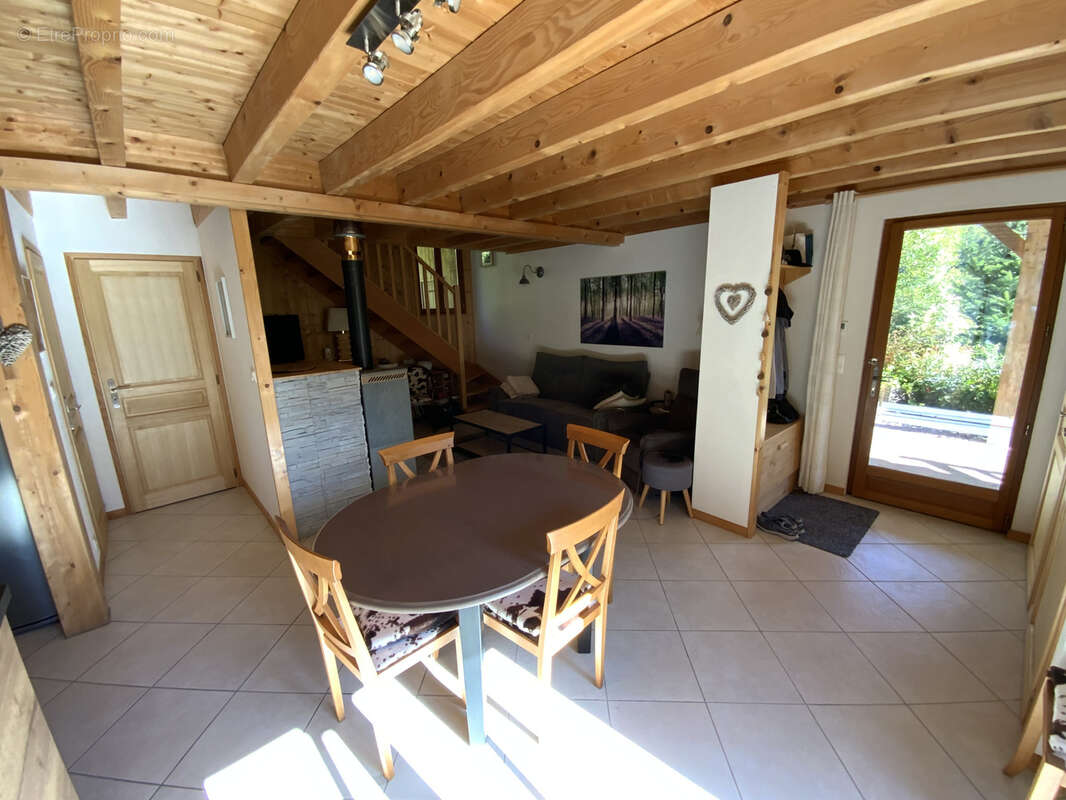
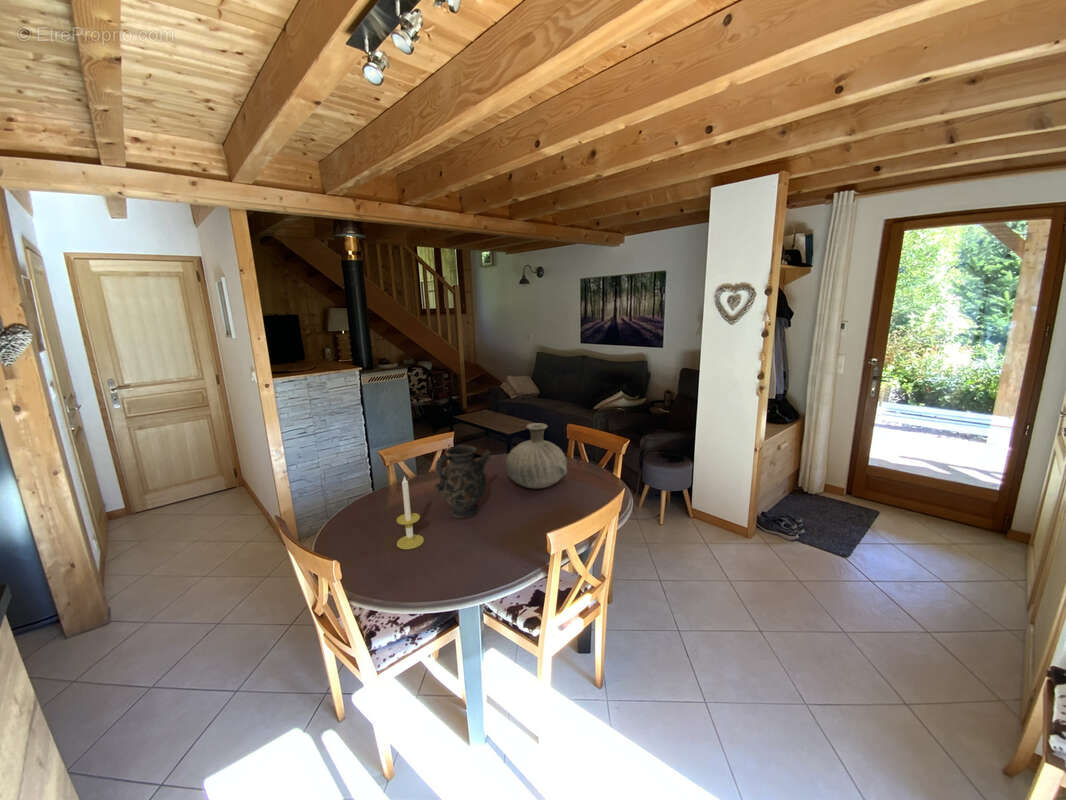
+ candle [395,475,425,550]
+ vase [505,422,568,489]
+ ewer [434,444,493,519]
